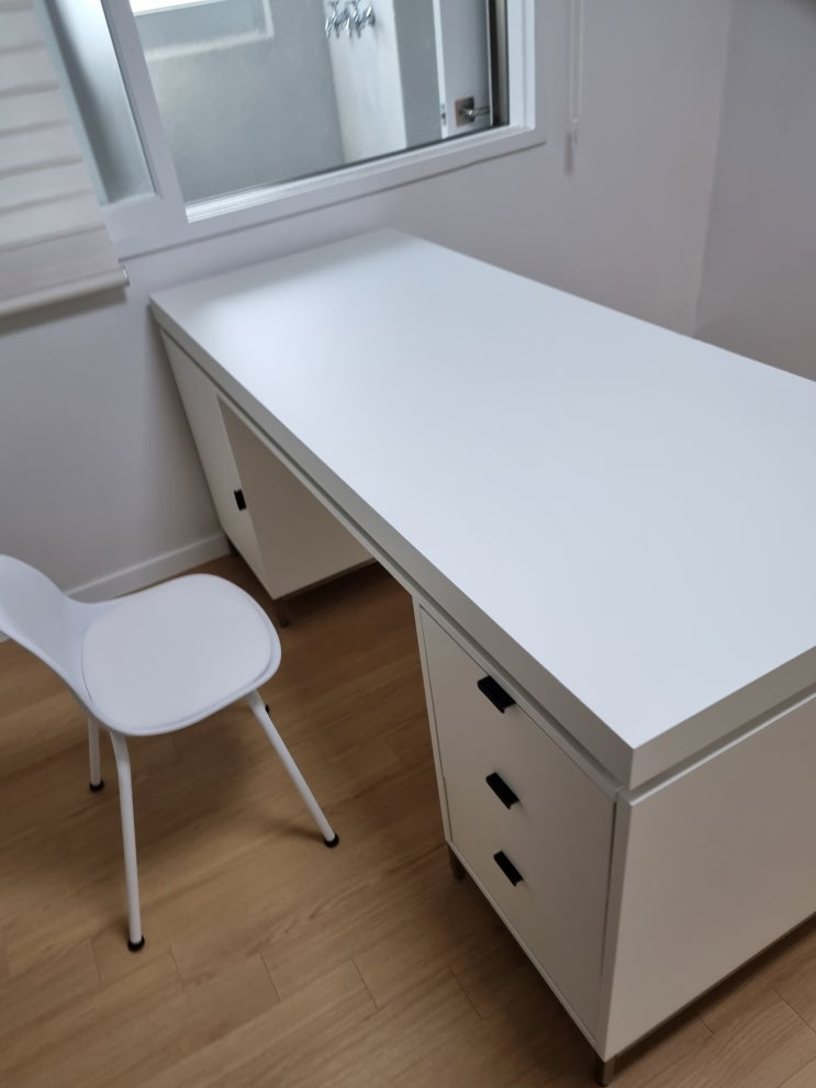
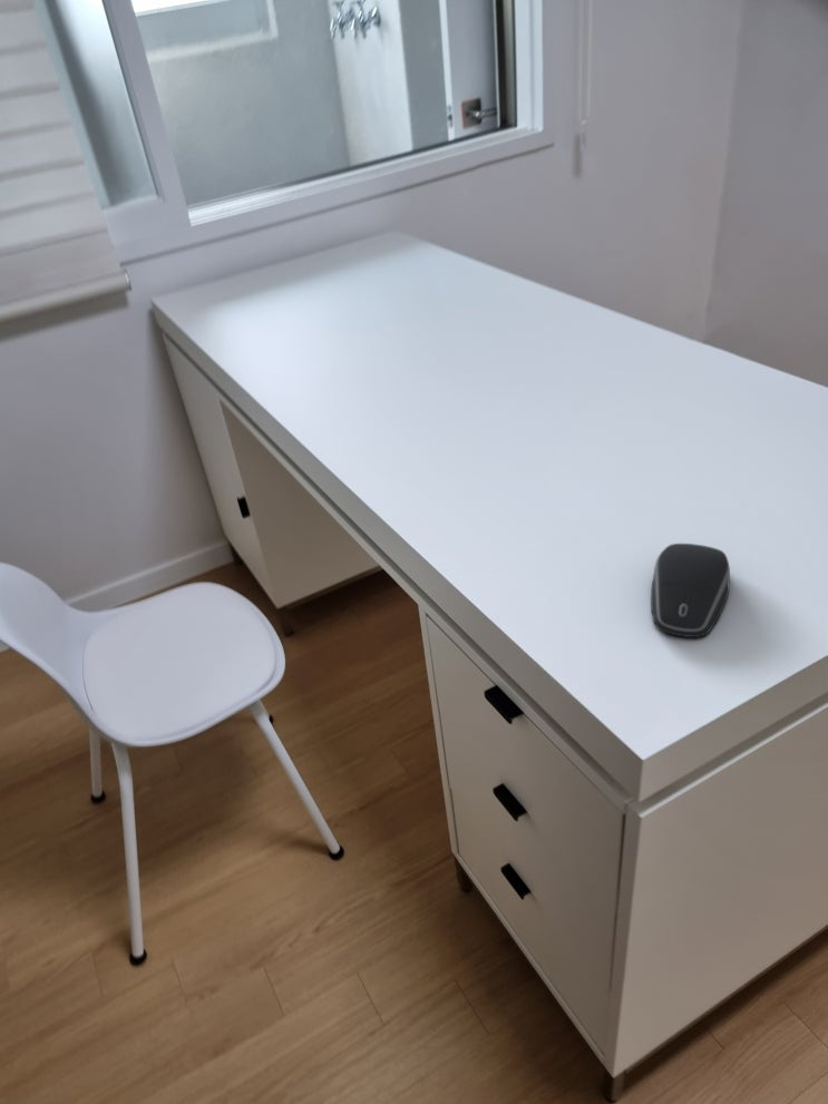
+ computer mouse [650,543,731,638]
